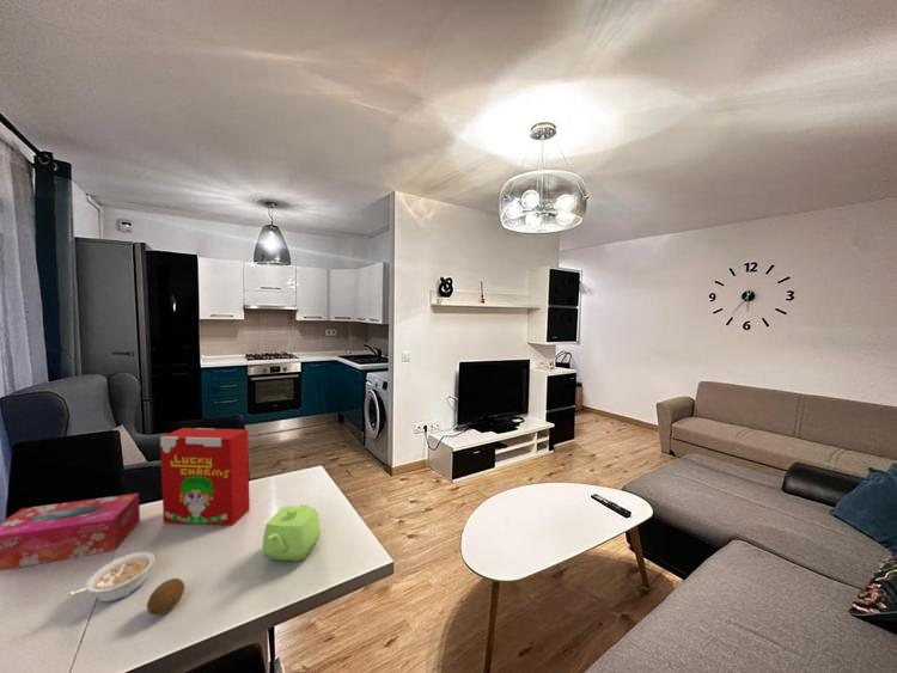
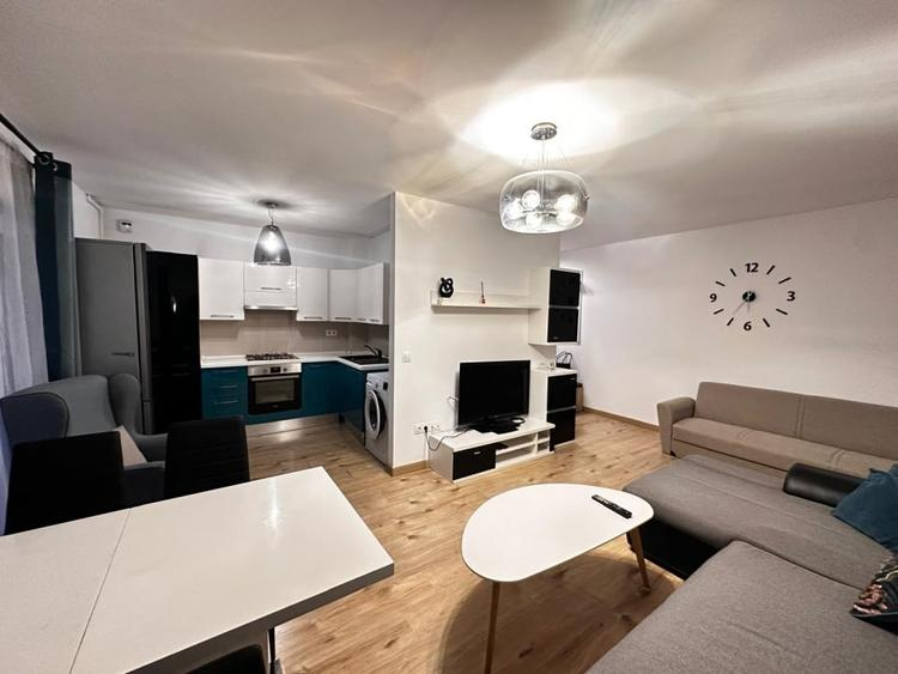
- legume [68,551,155,604]
- tissue box [0,492,141,571]
- fruit [146,577,185,617]
- cereal box [159,427,251,527]
- teapot [261,503,322,563]
